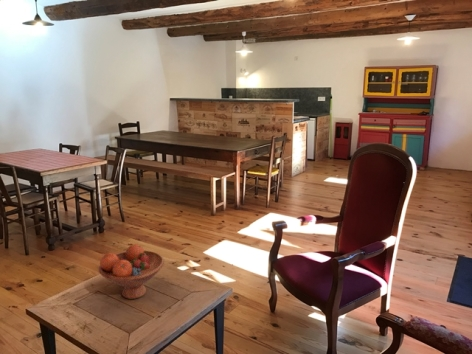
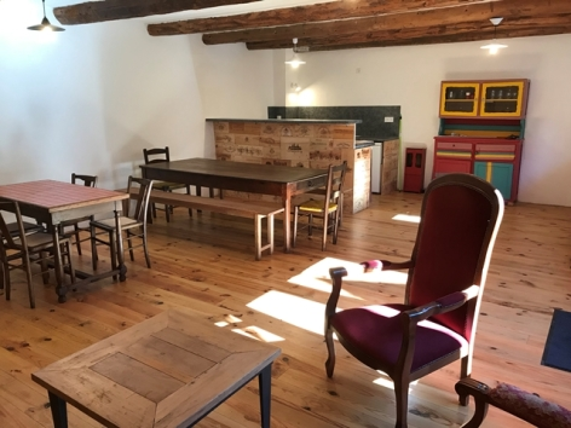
- fruit bowl [98,243,165,300]
